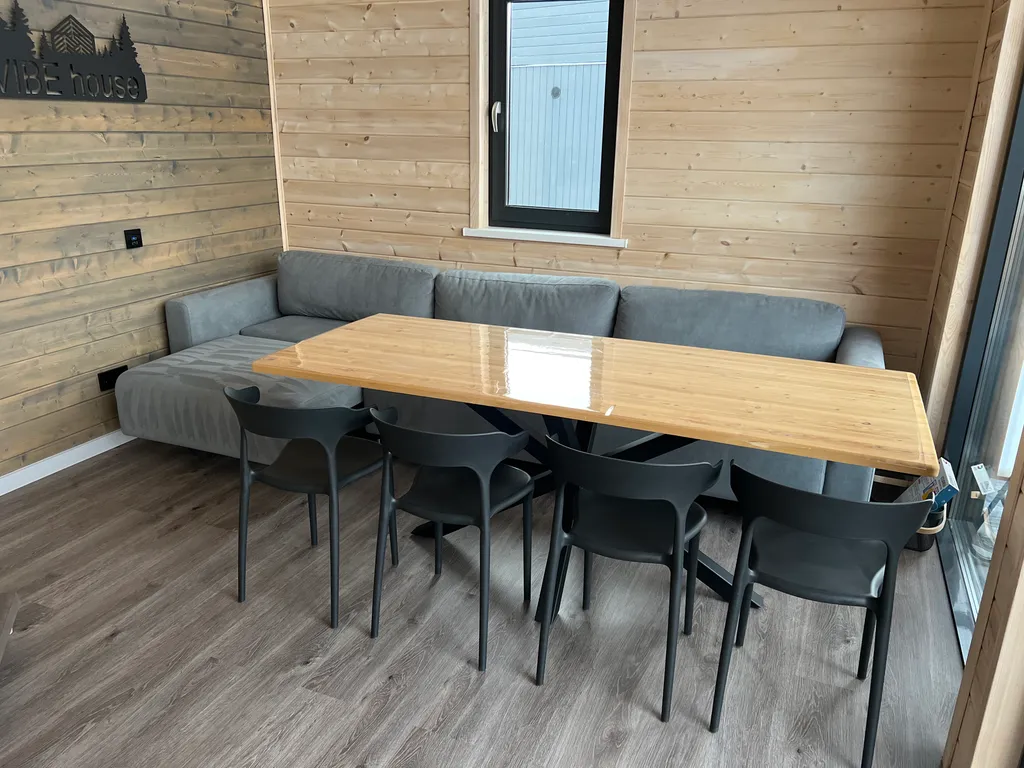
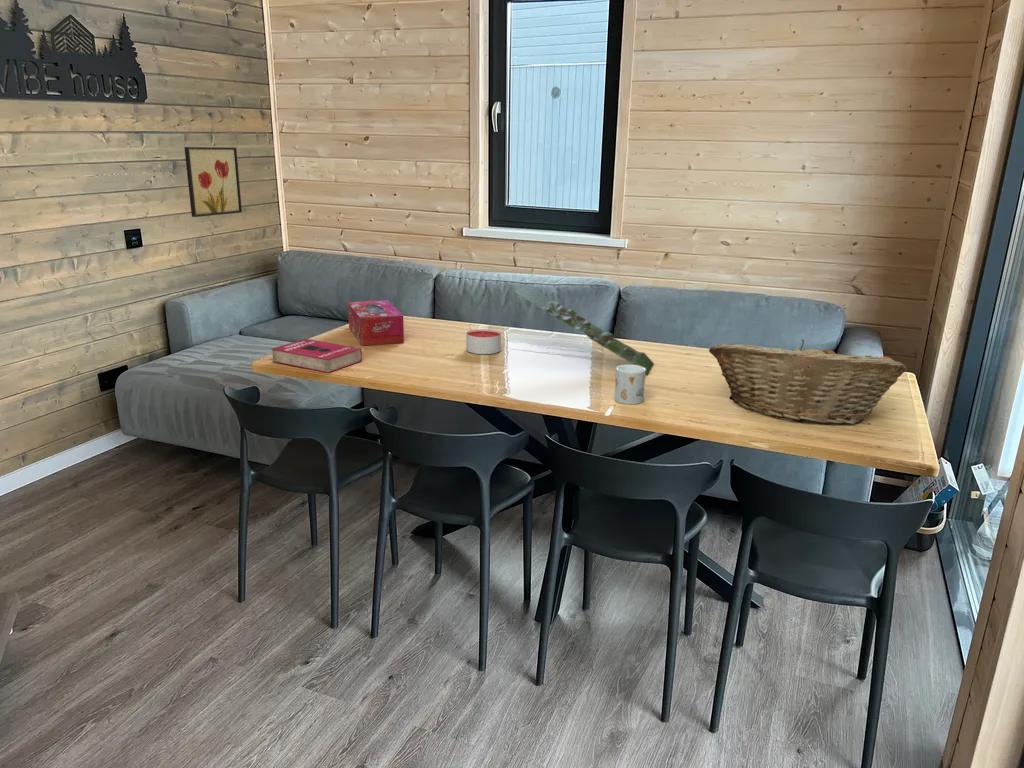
+ fruit basket [708,338,908,426]
+ book [270,338,363,374]
+ candle [465,328,502,355]
+ wall art [183,146,243,218]
+ tissue box [347,299,405,347]
+ mug [613,364,646,405]
+ plant [513,283,655,376]
